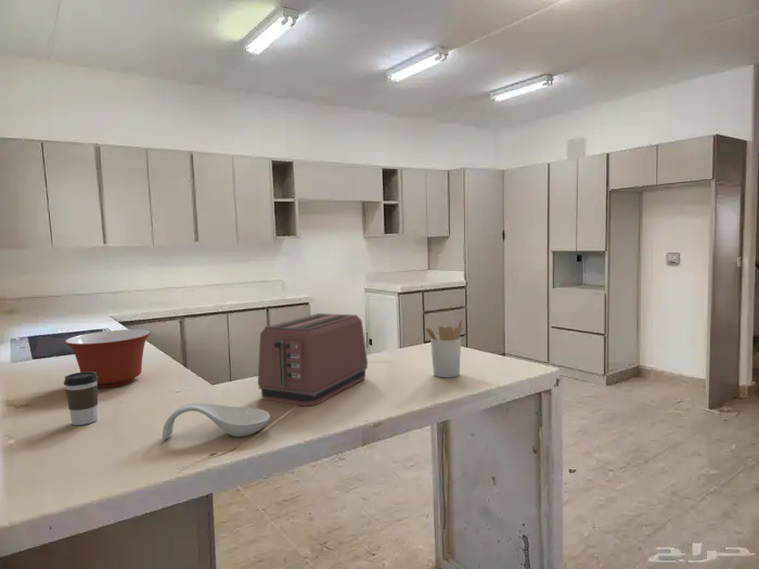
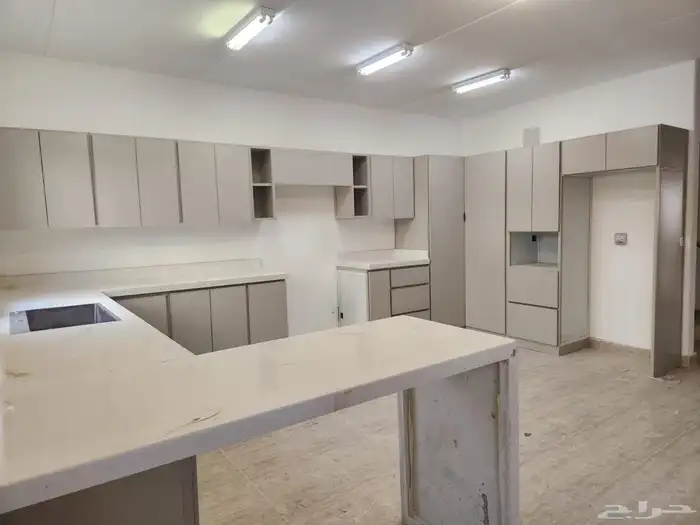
- toaster [257,312,369,408]
- mixing bowl [64,328,152,389]
- utensil holder [424,318,464,378]
- coffee cup [63,372,99,426]
- spoon rest [162,402,271,440]
